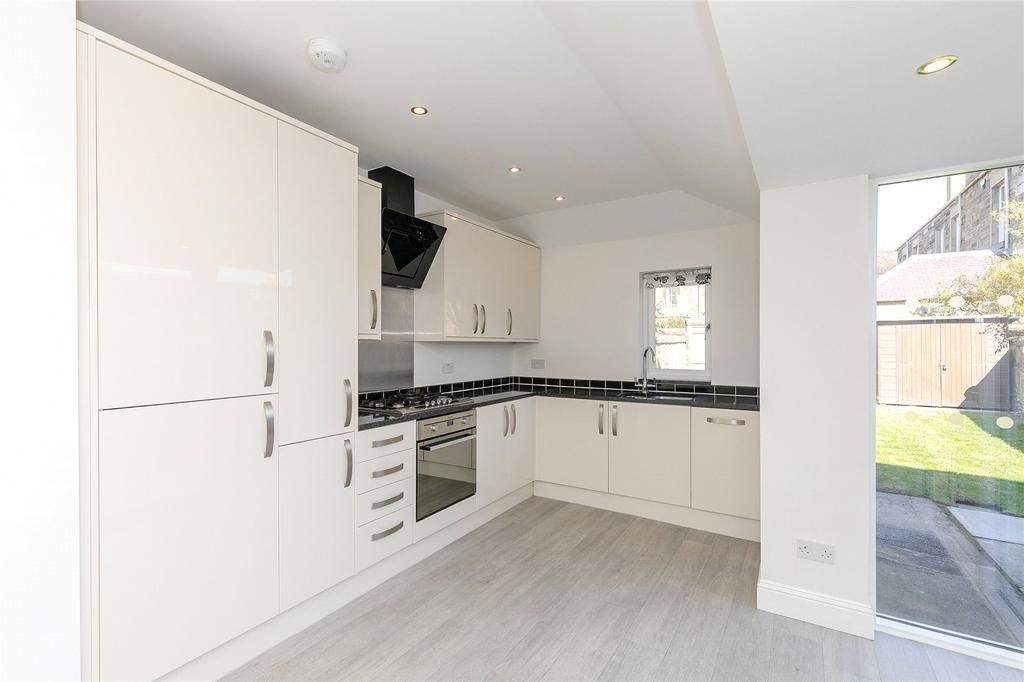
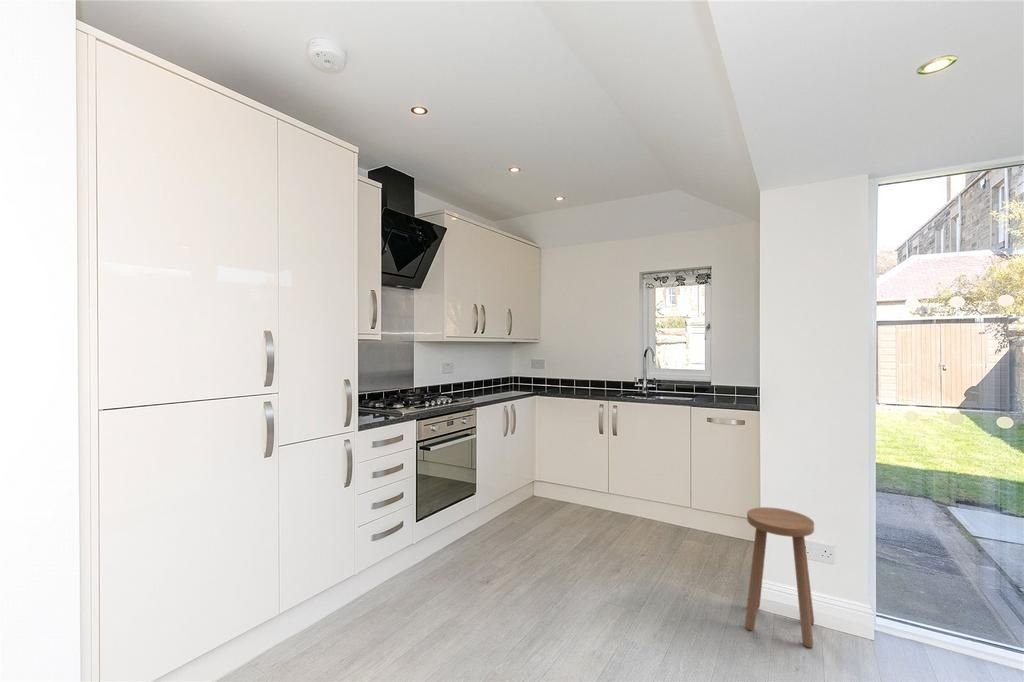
+ stool [744,506,815,649]
